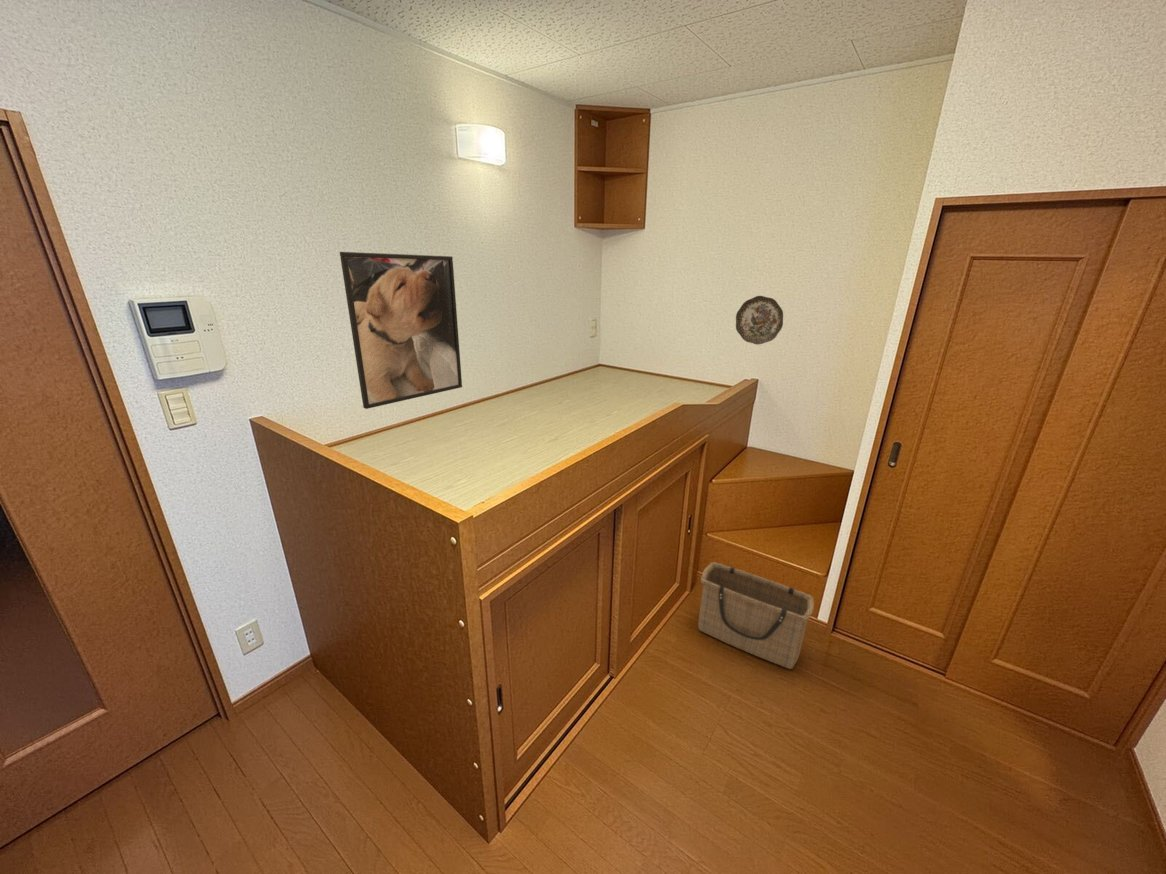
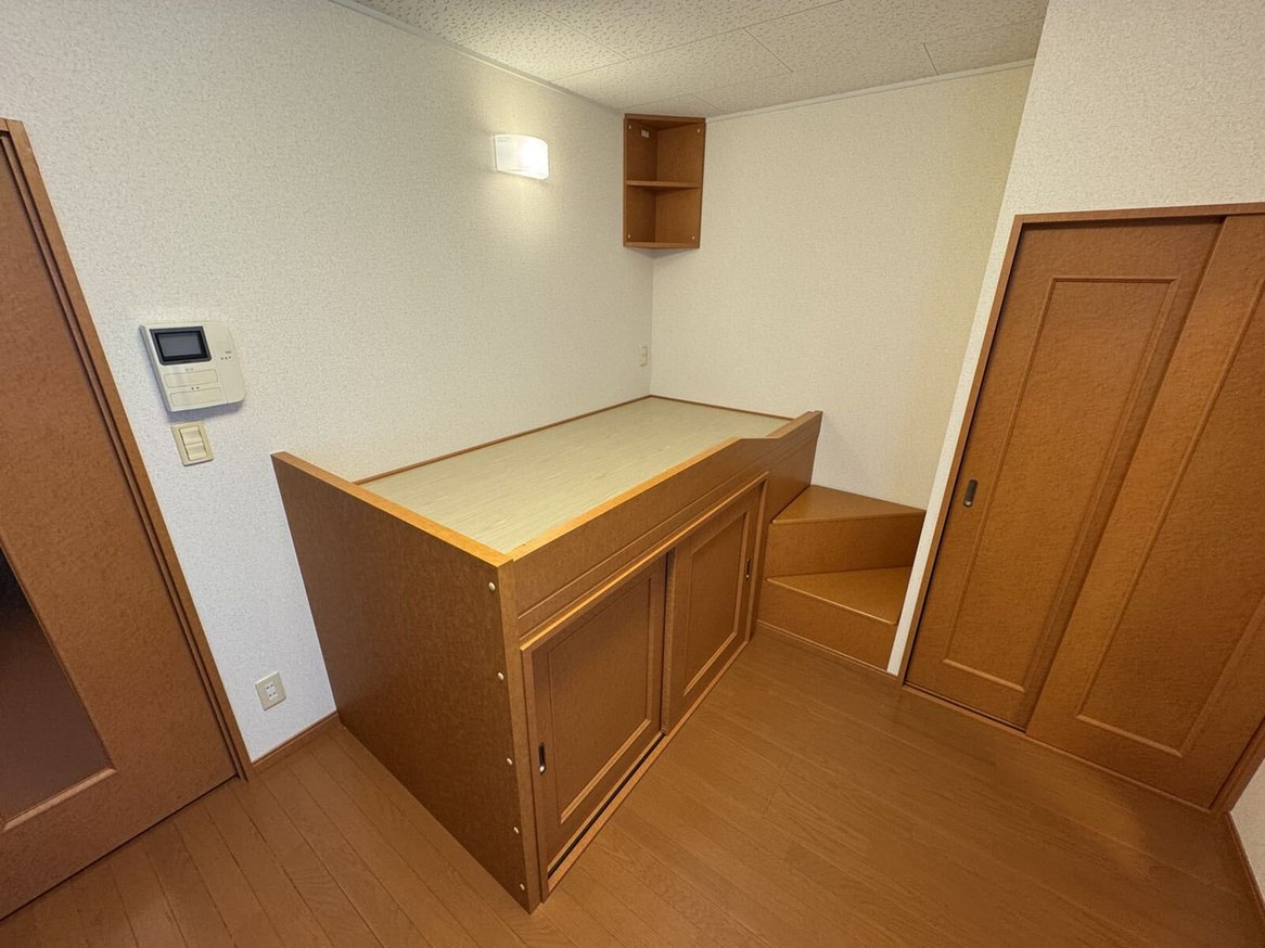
- decorative plate [735,295,784,346]
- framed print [339,251,463,410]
- basket [697,561,815,670]
